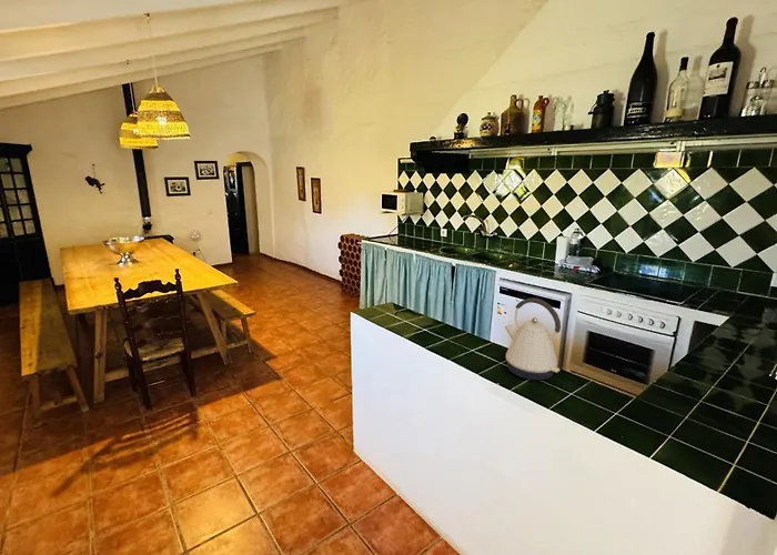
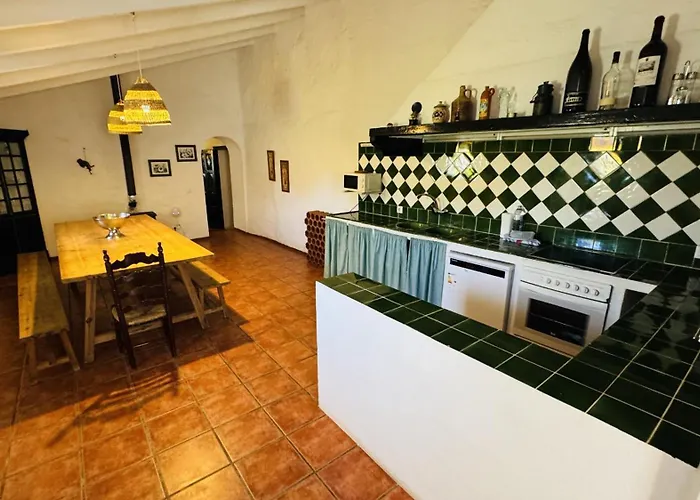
- kettle [504,297,562,381]
